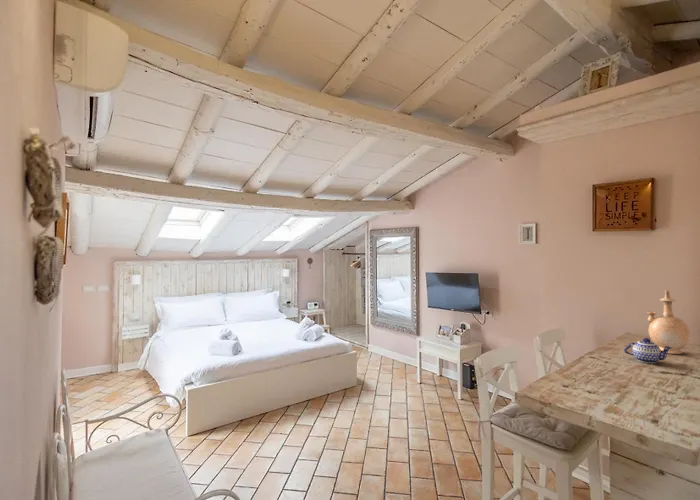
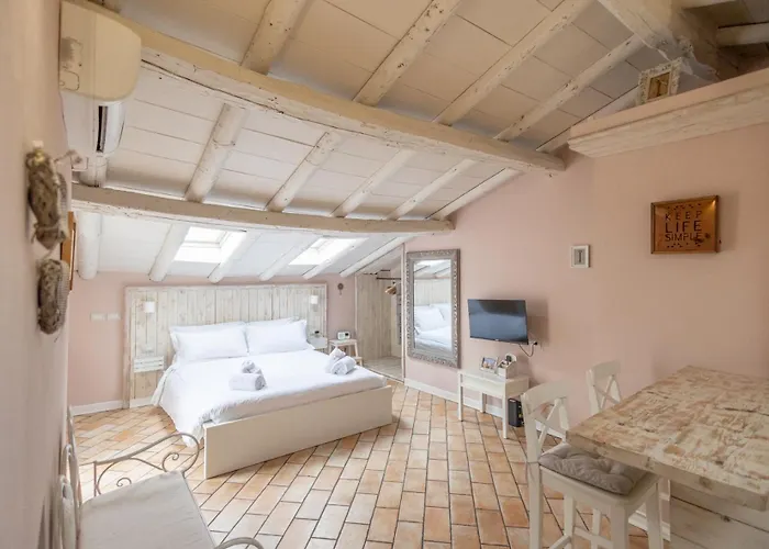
- teapot [623,337,672,364]
- vase [646,289,692,355]
